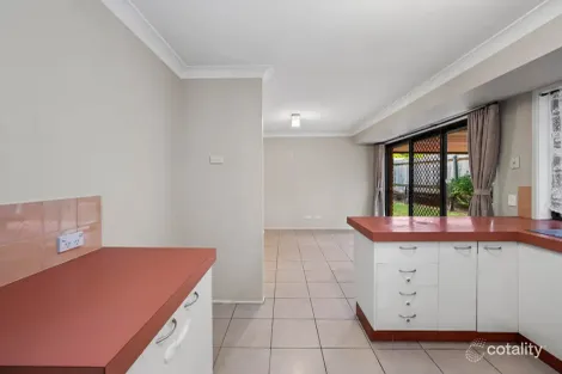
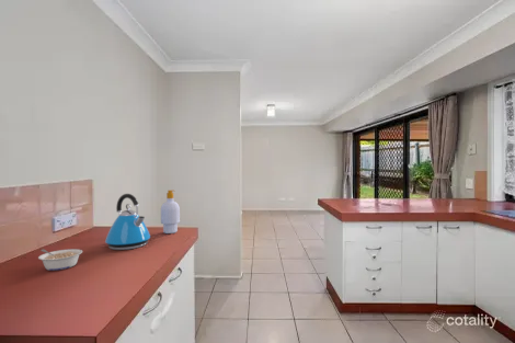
+ kettle [104,193,151,251]
+ legume [37,248,83,272]
+ soap bottle [160,190,181,235]
